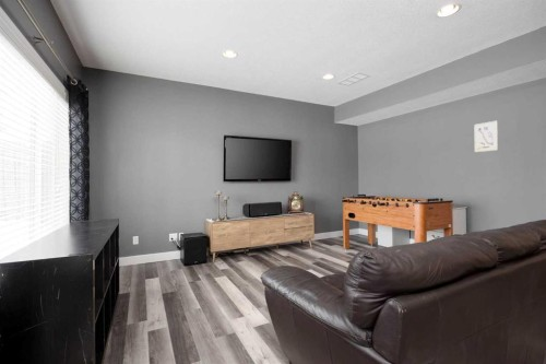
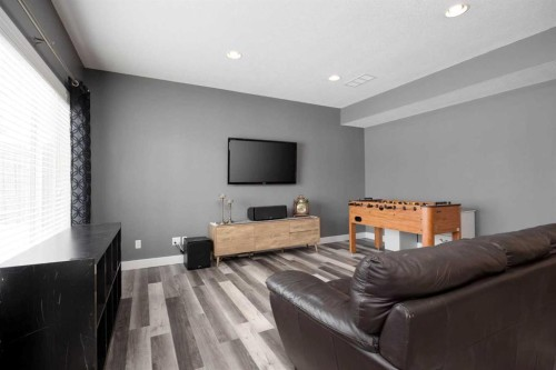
- wall art [473,120,499,153]
